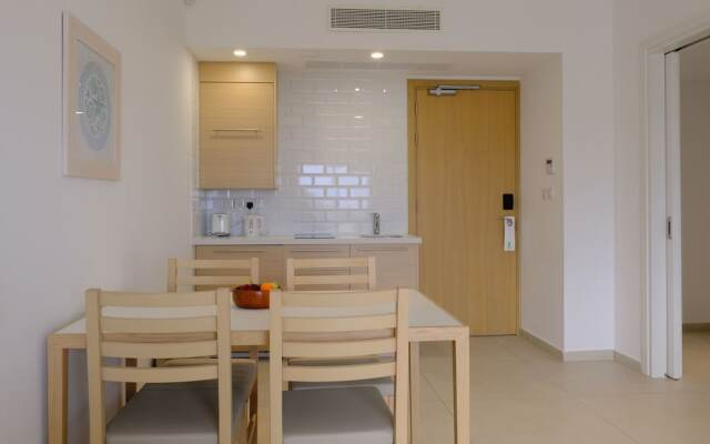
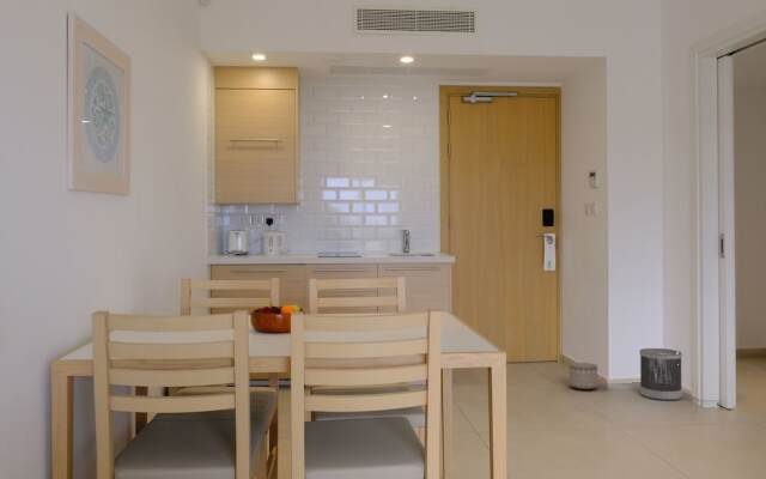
+ wastebasket [639,347,683,401]
+ planter [569,362,598,390]
